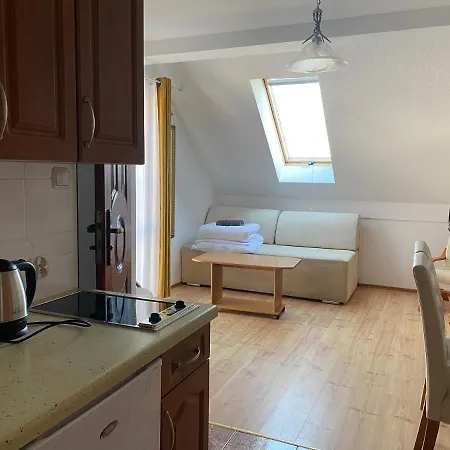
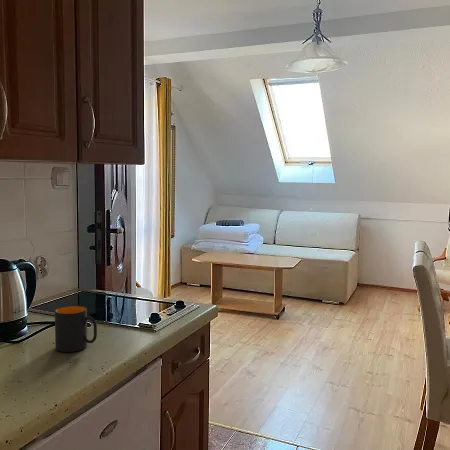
+ mug [54,305,98,353]
